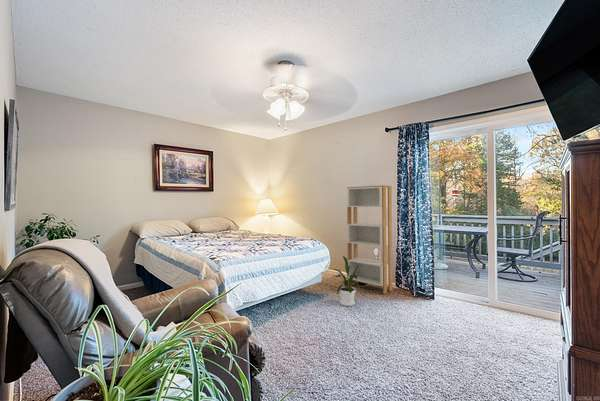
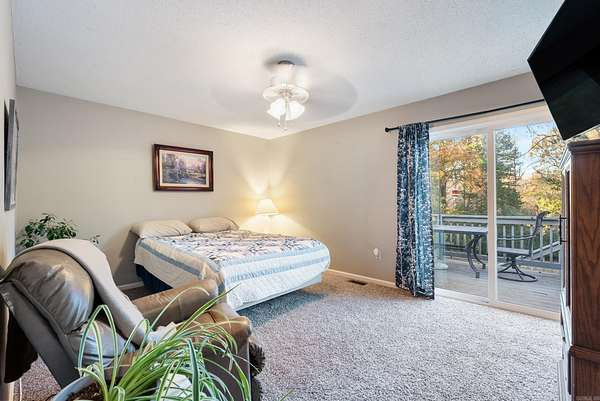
- house plant [327,255,362,307]
- shelving unit [346,184,394,295]
